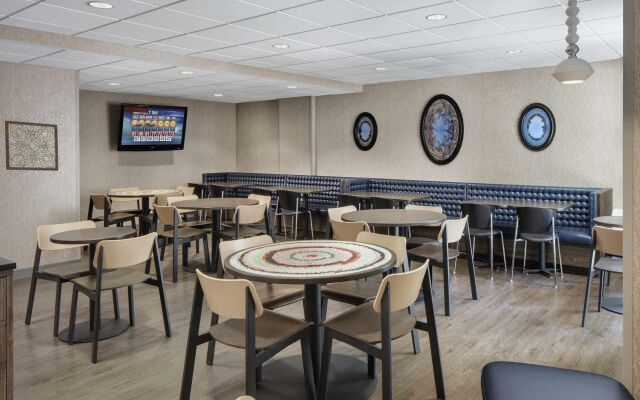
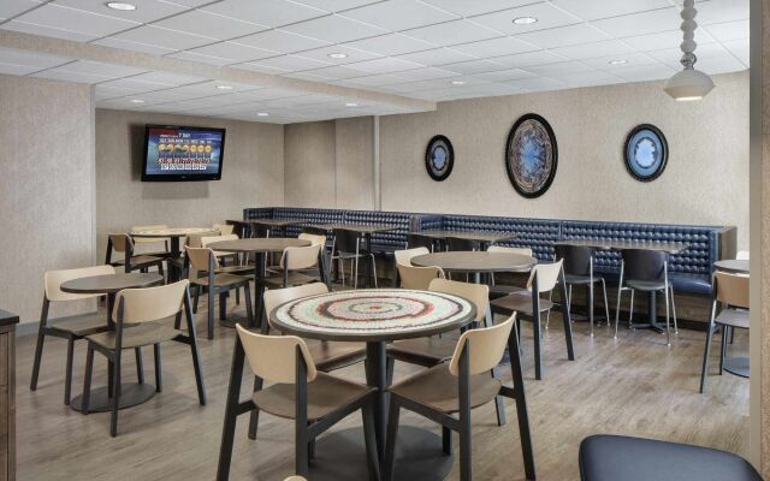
- wall art [4,119,59,172]
